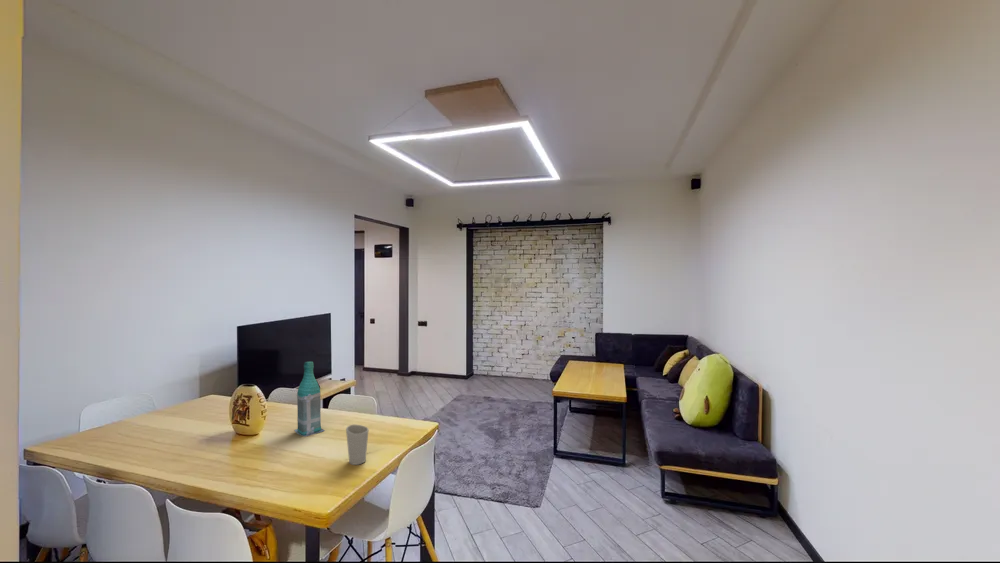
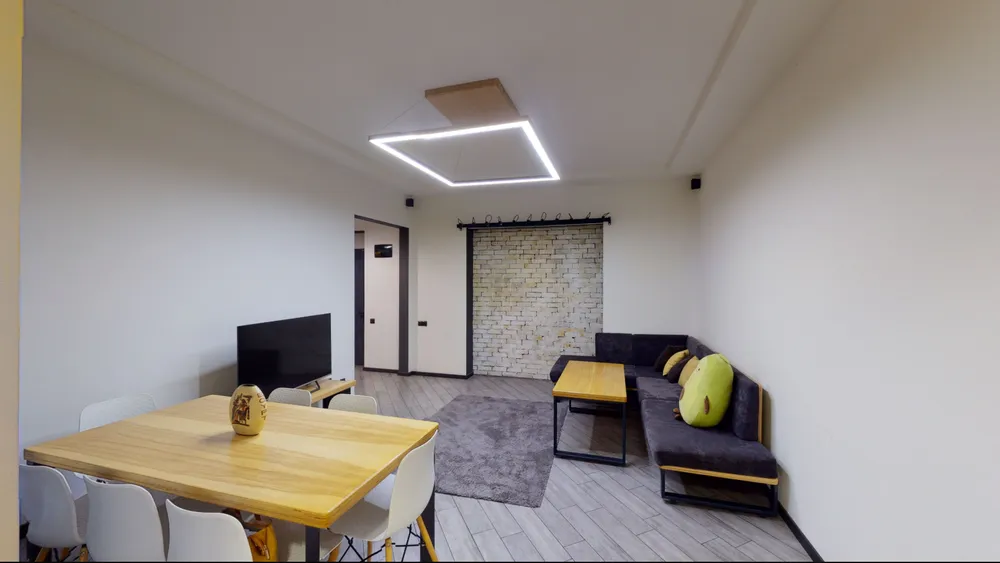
- cup [345,424,370,466]
- bottle [294,360,326,438]
